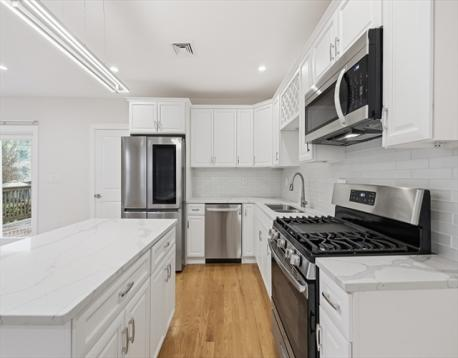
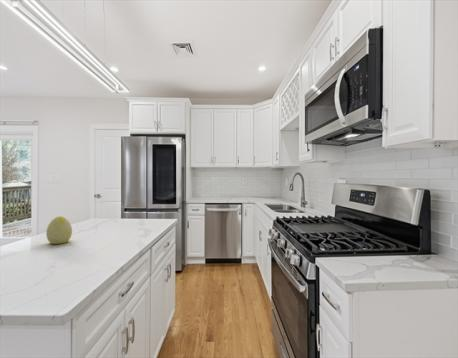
+ decorative egg [45,215,73,245]
